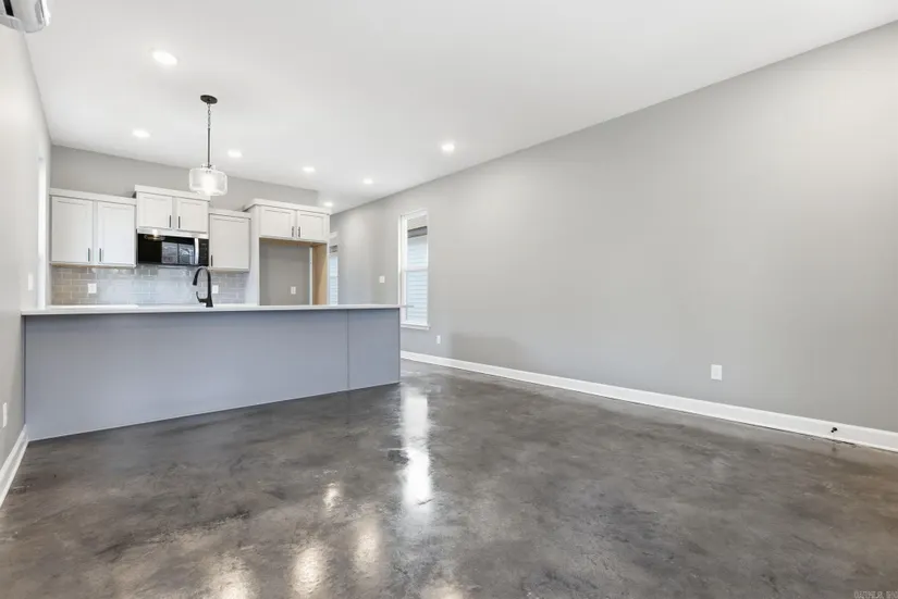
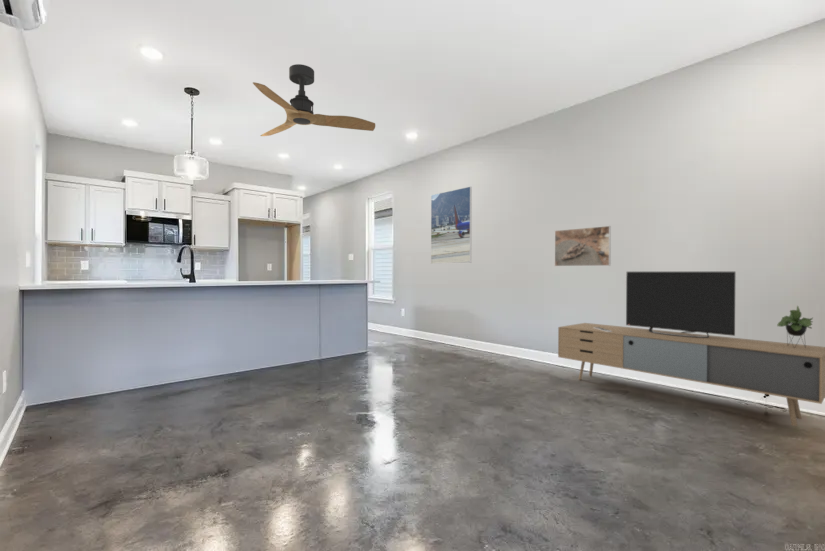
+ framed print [430,186,473,265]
+ ceiling fan [252,63,376,137]
+ media console [557,271,825,427]
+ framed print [554,225,612,267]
